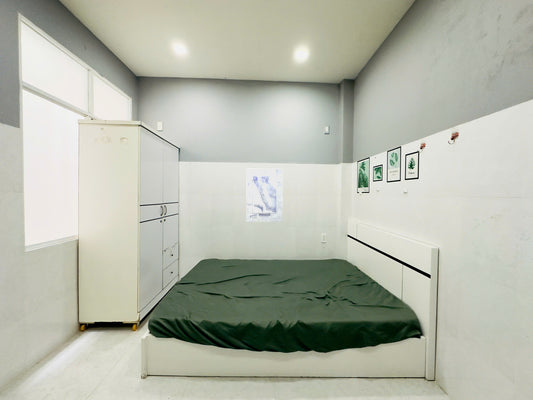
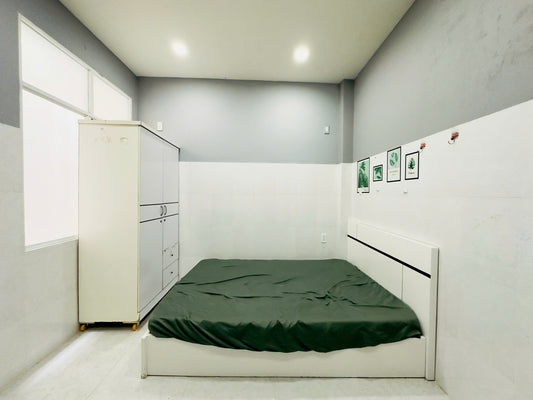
- wall art [245,168,284,223]
